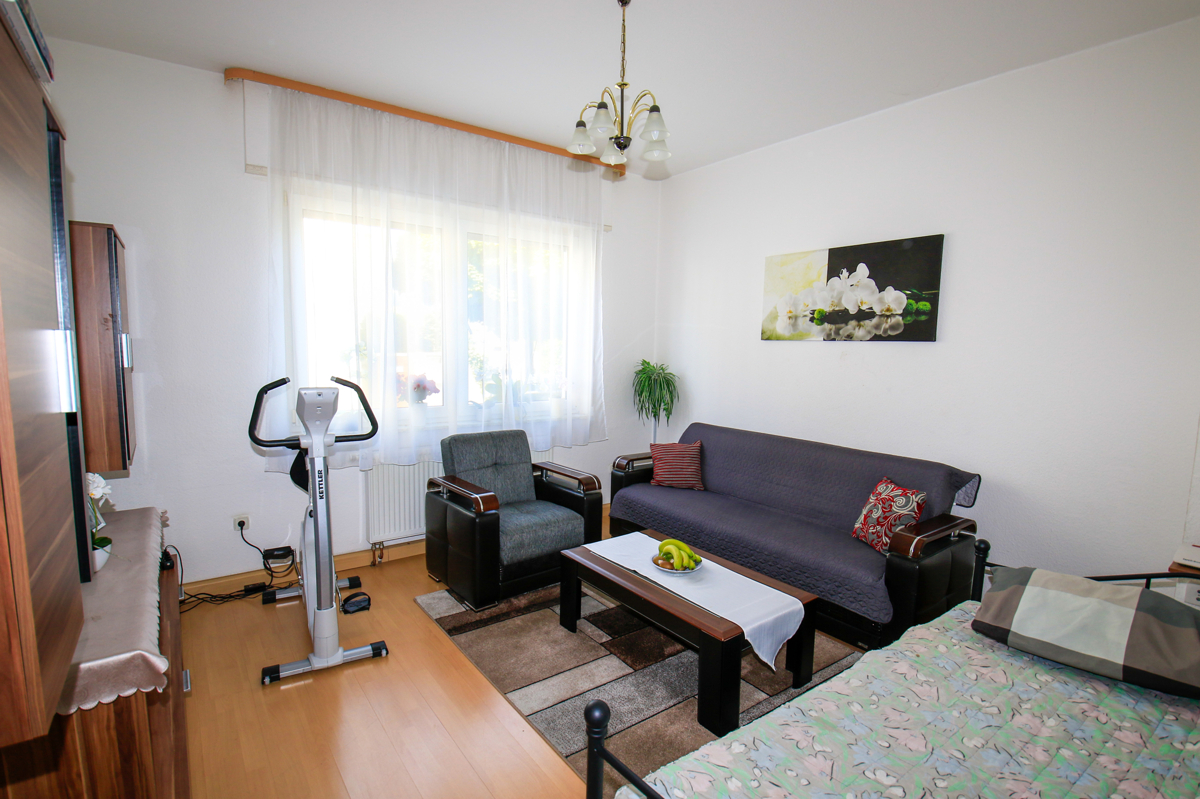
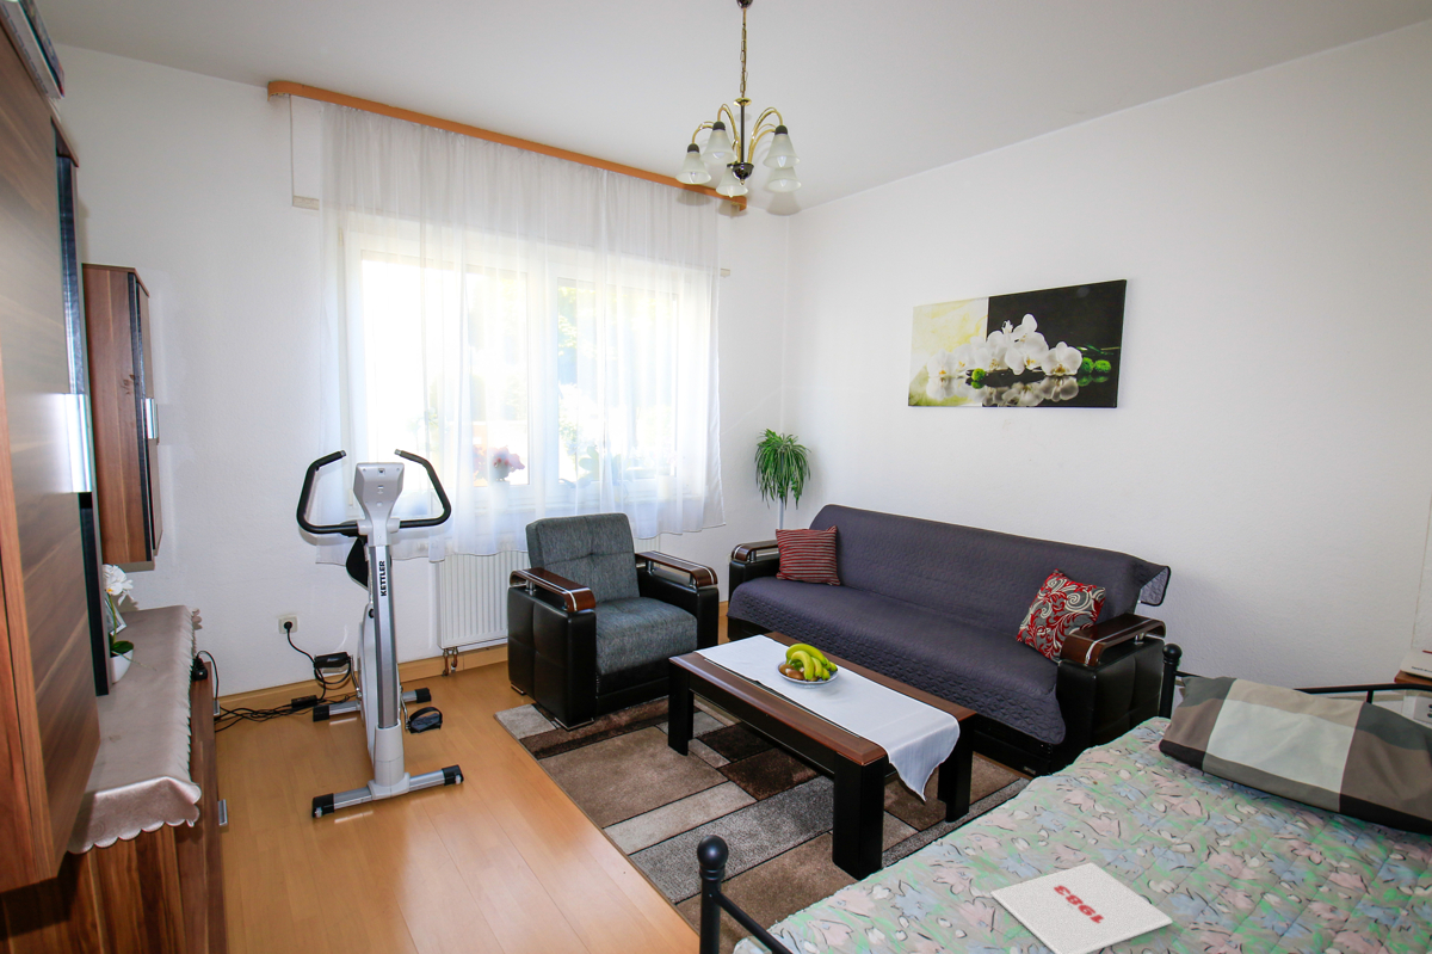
+ magazine [989,861,1174,954]
